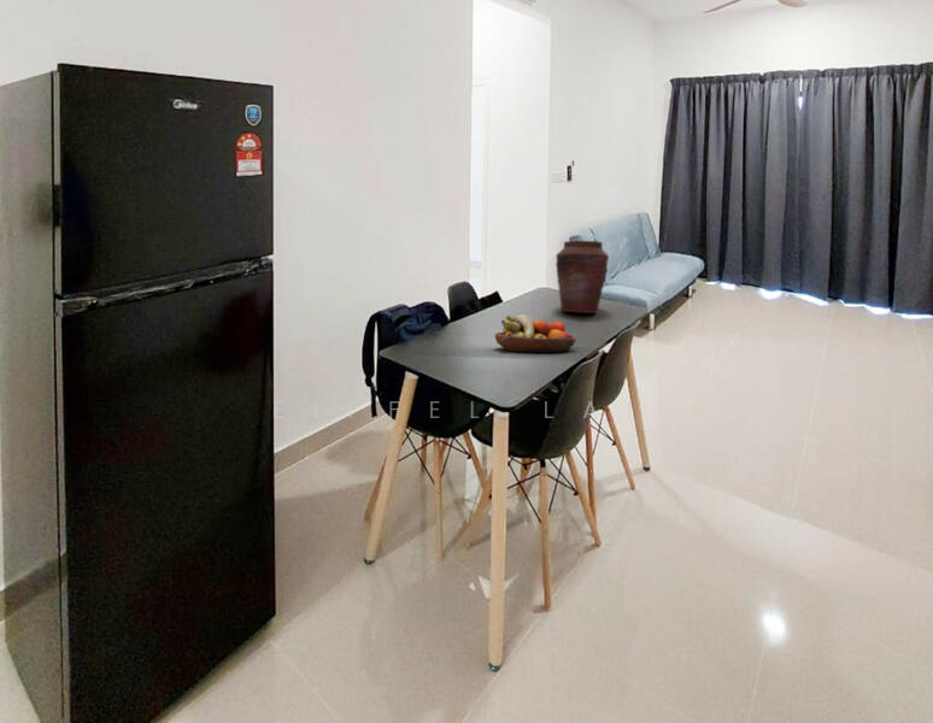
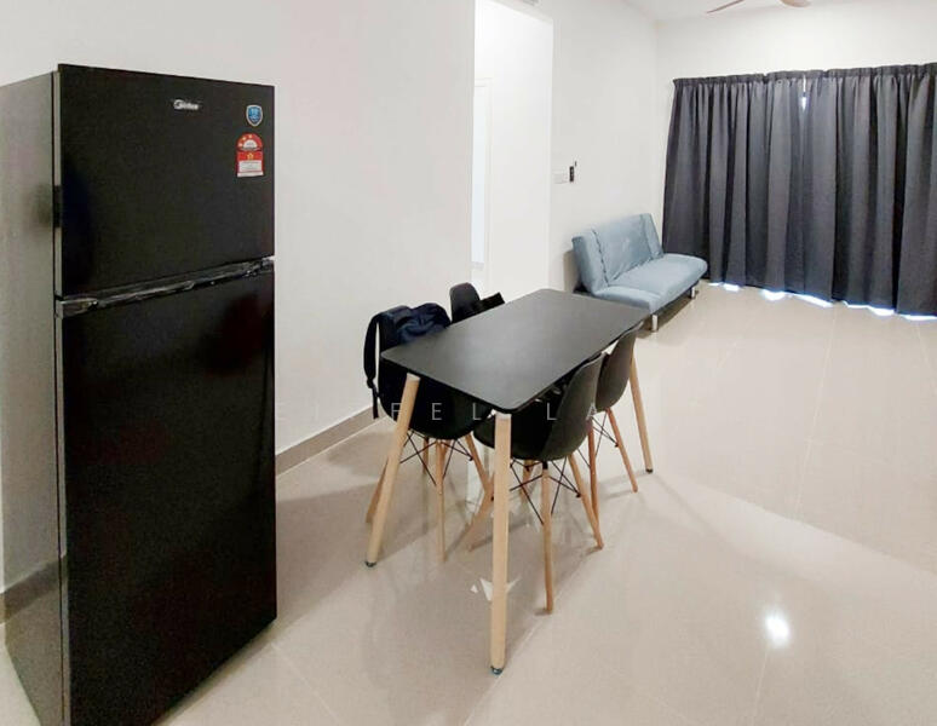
- vase [554,240,610,315]
- fruit bowl [494,313,577,353]
